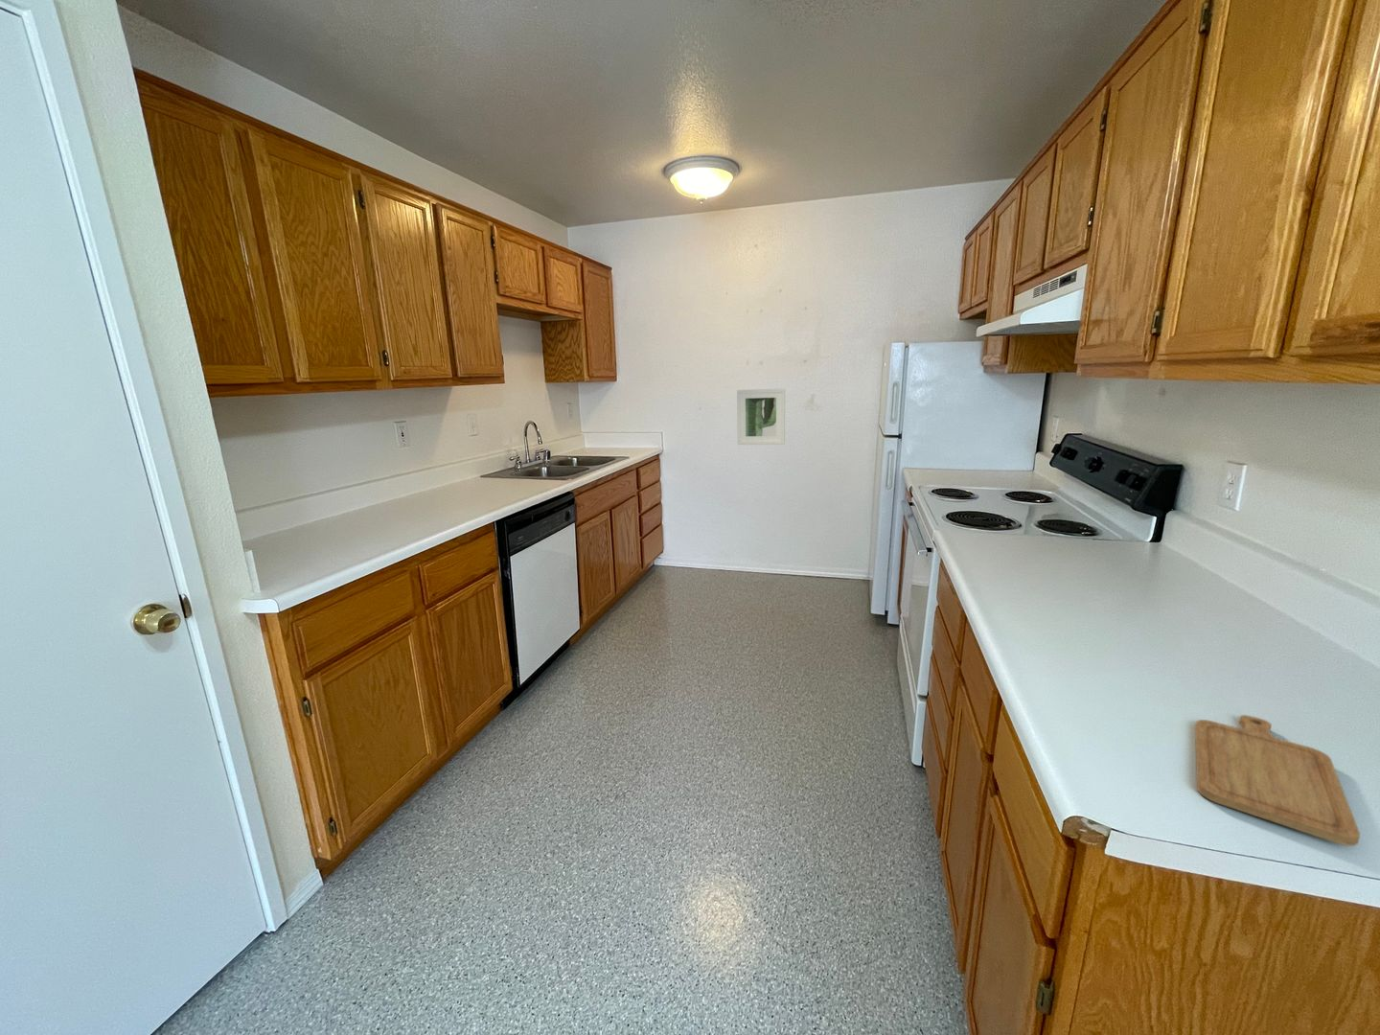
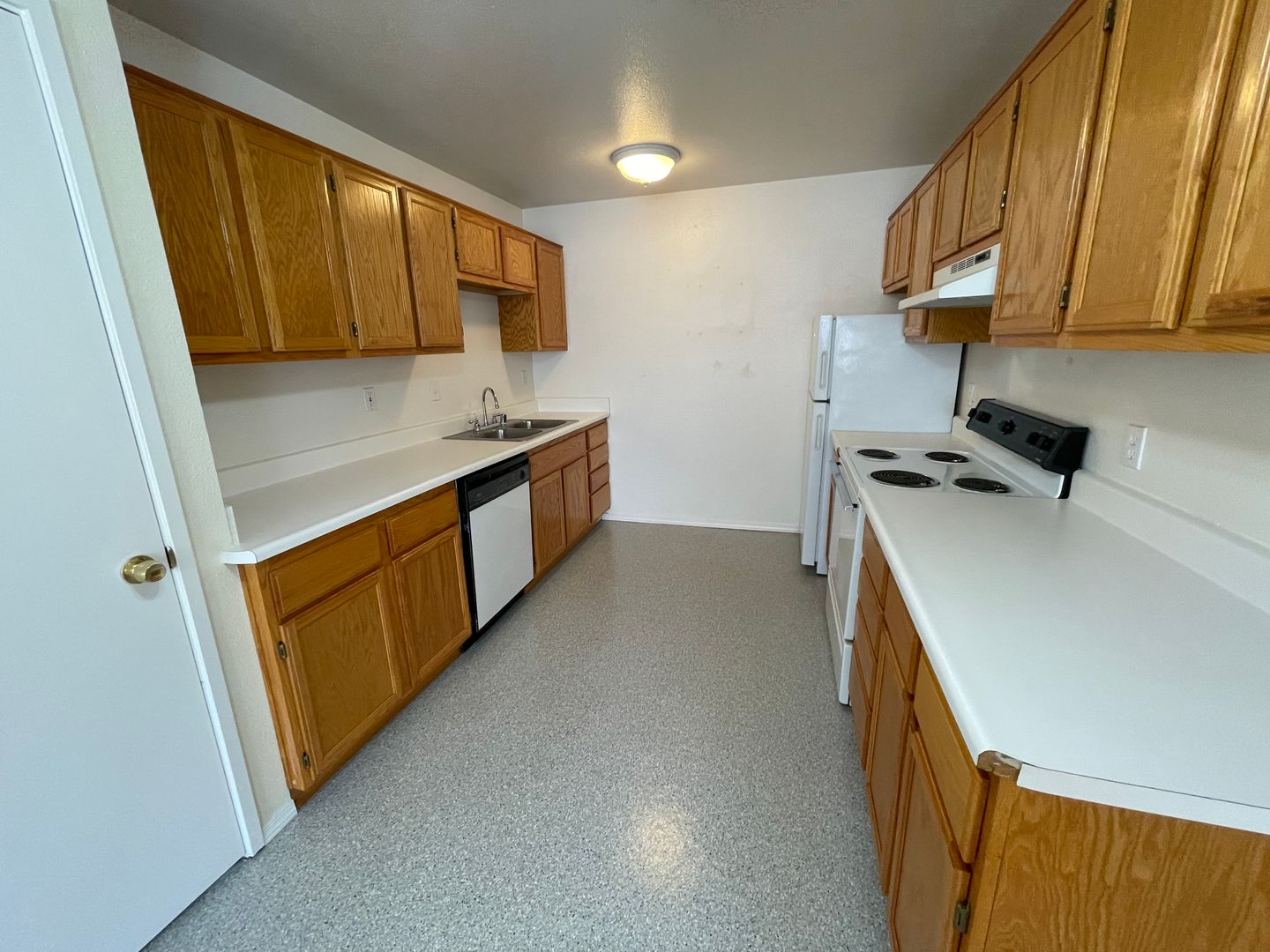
- chopping board [1194,714,1360,847]
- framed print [736,387,786,446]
